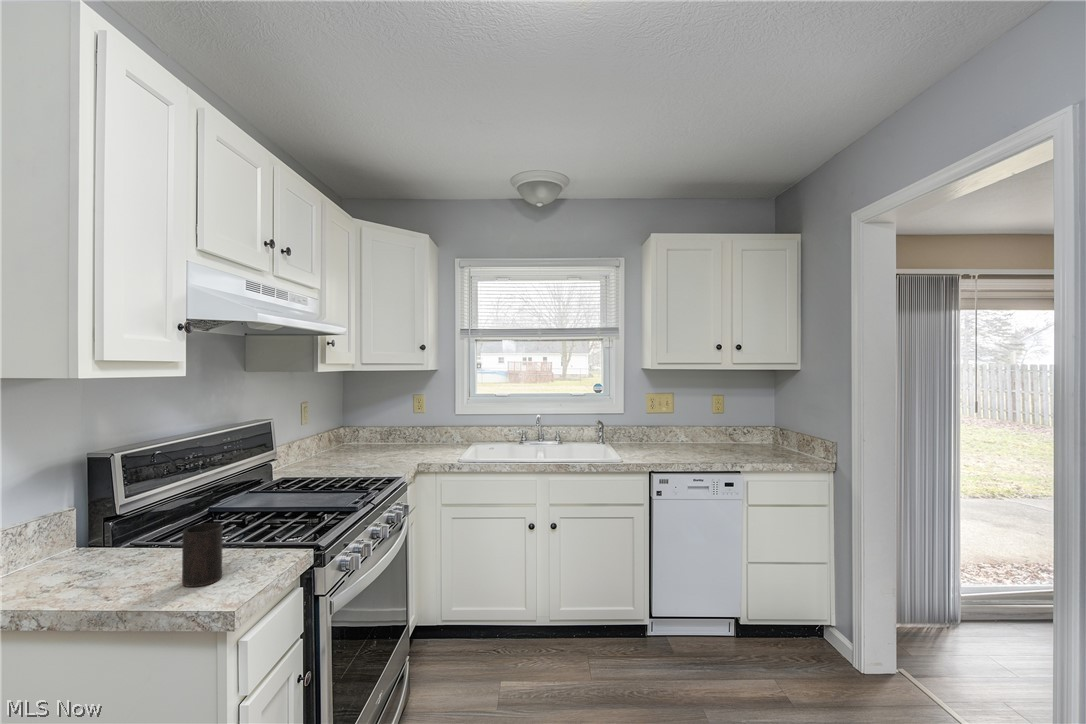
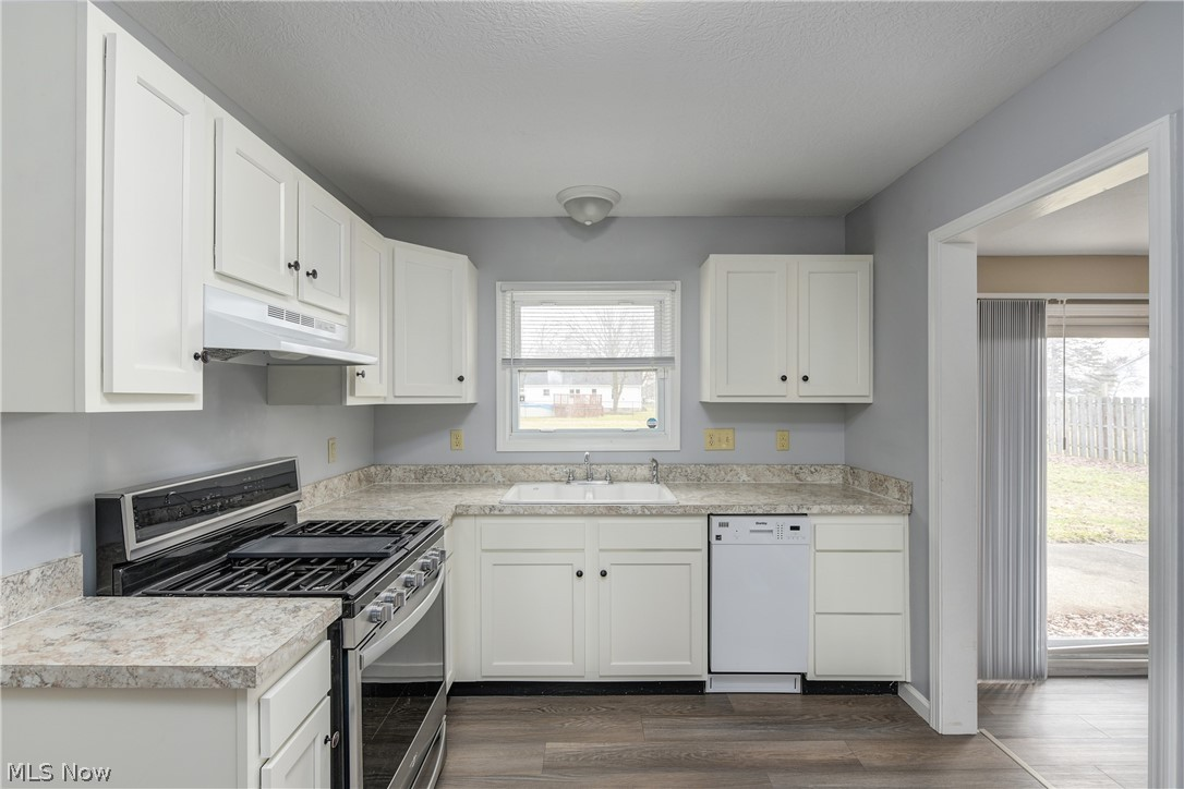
- cup [181,522,224,588]
